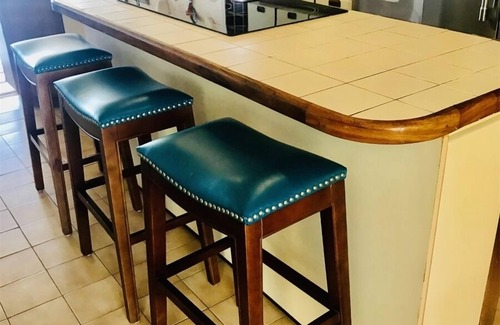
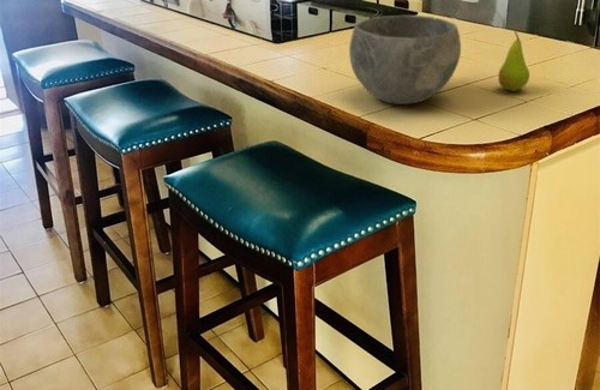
+ fruit [497,30,530,92]
+ bowl [348,14,462,106]
